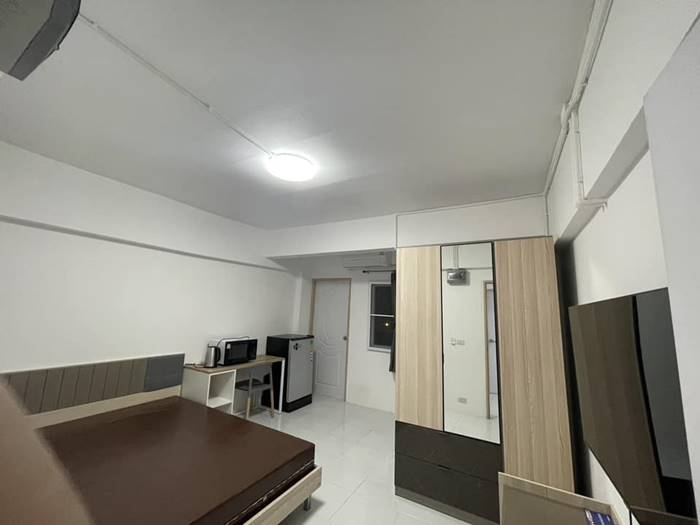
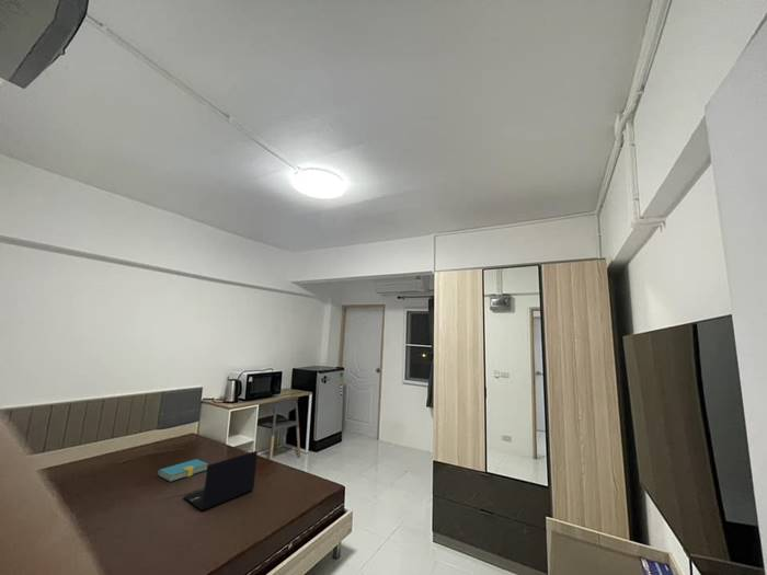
+ laptop [182,450,259,513]
+ book [157,458,209,483]
